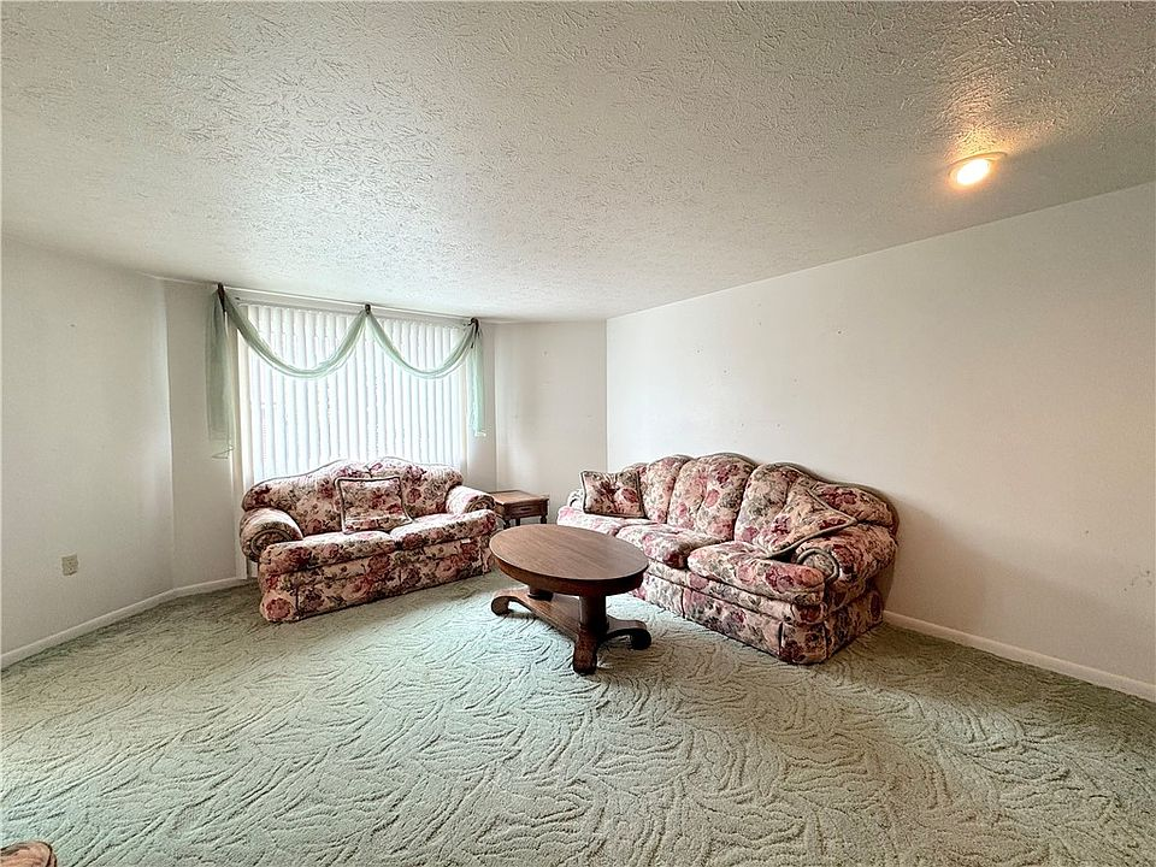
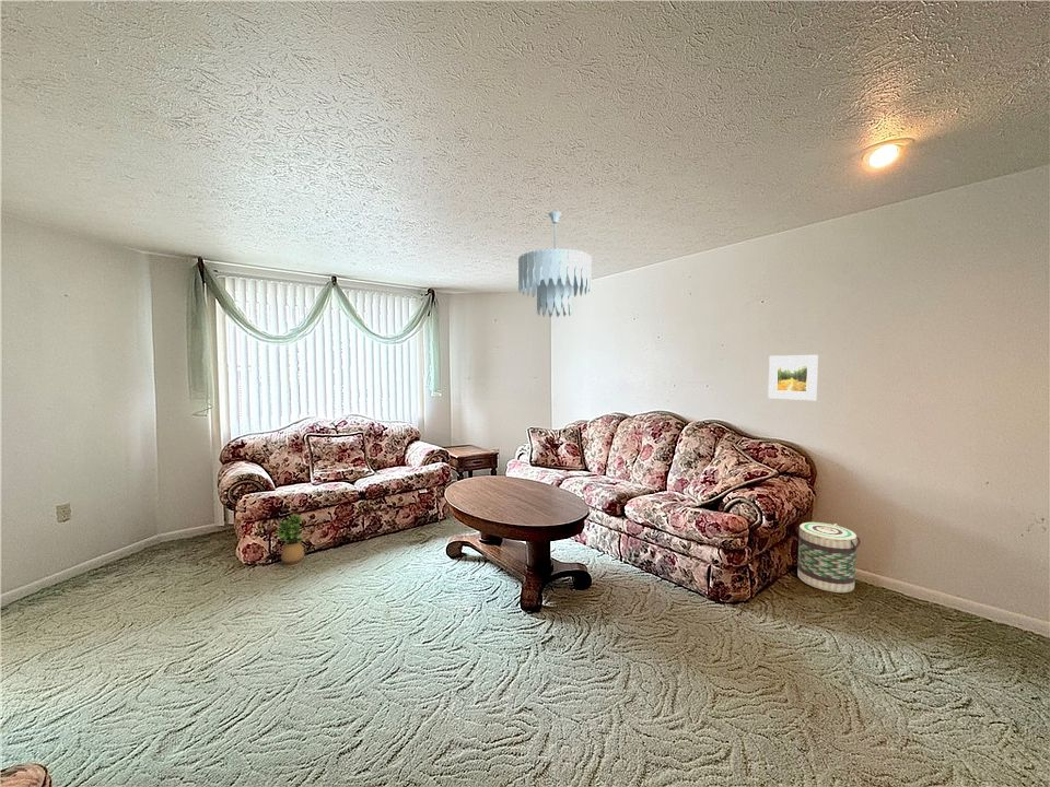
+ basket [795,521,862,594]
+ potted plant [275,513,306,568]
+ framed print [767,354,819,401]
+ ceiling light fixture [517,211,593,318]
